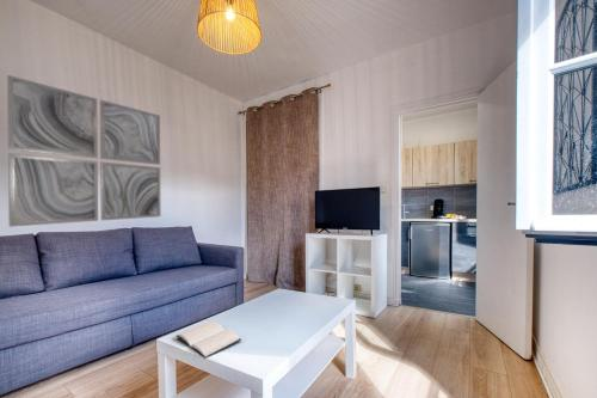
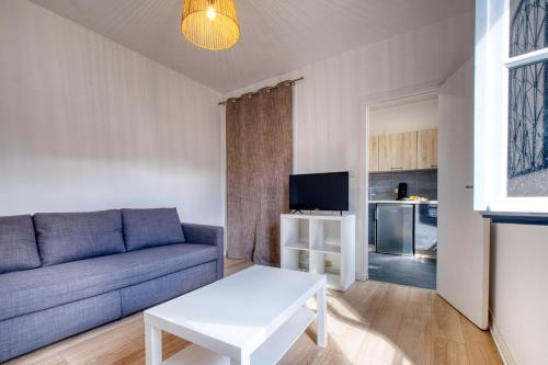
- book [176,319,242,360]
- wall art [6,74,162,228]
